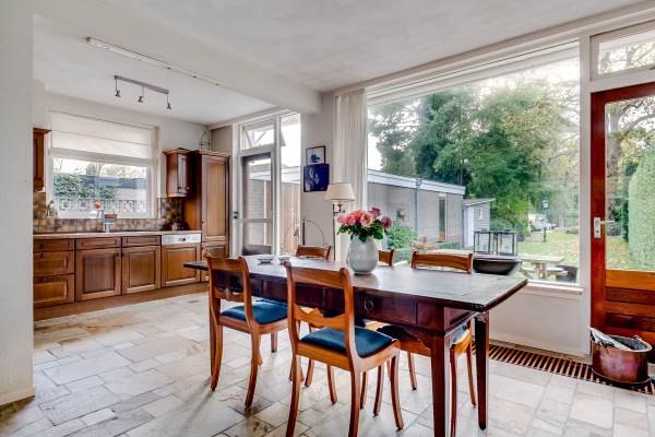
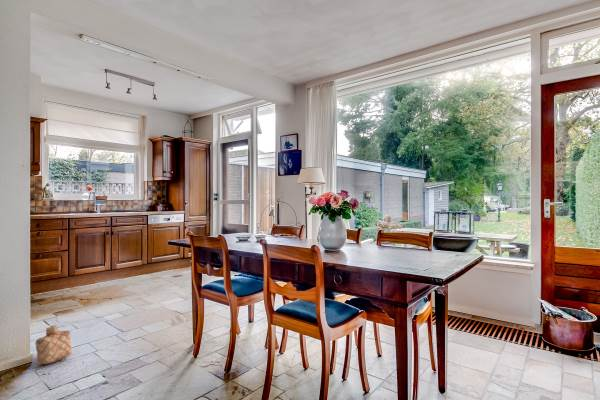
+ basket [35,324,72,365]
